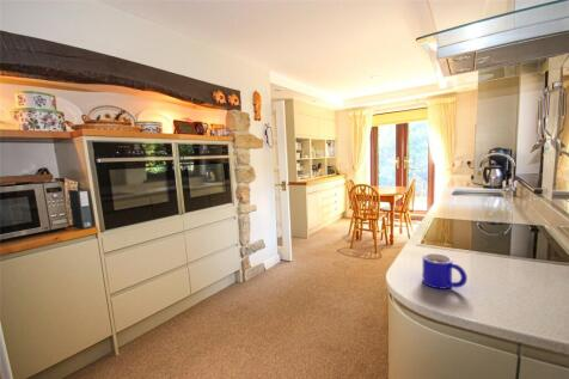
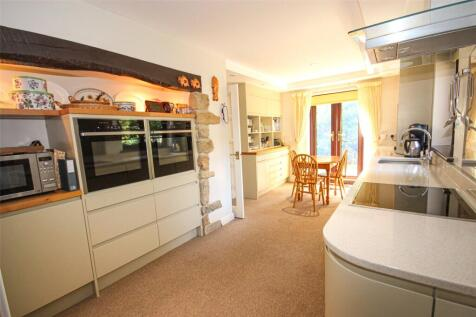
- mug [422,252,469,291]
